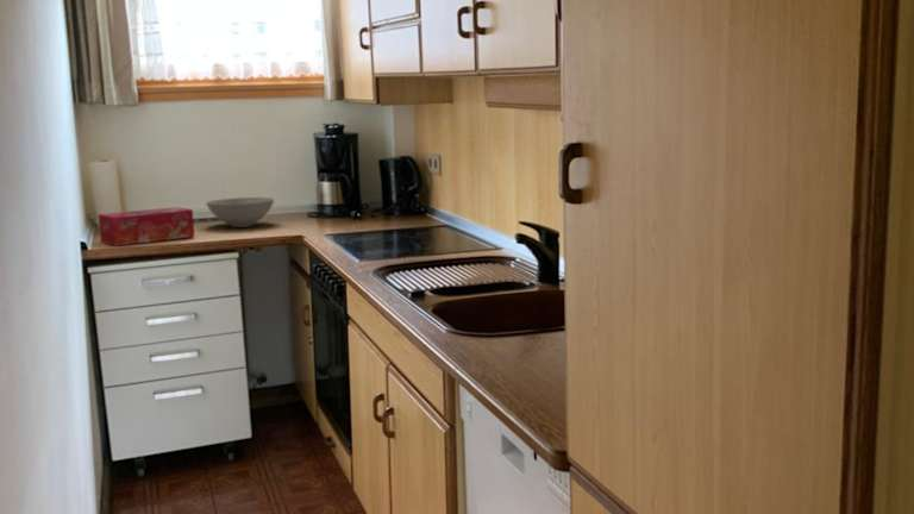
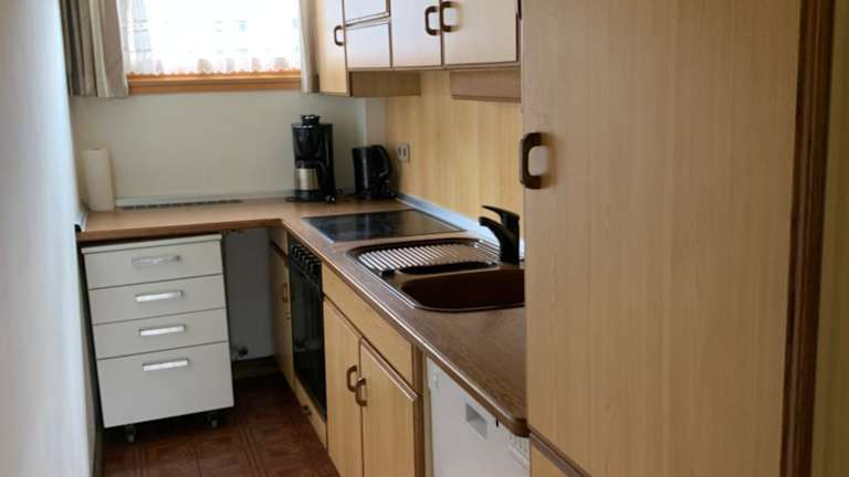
- tissue box [98,206,196,247]
- bowl [205,196,275,228]
